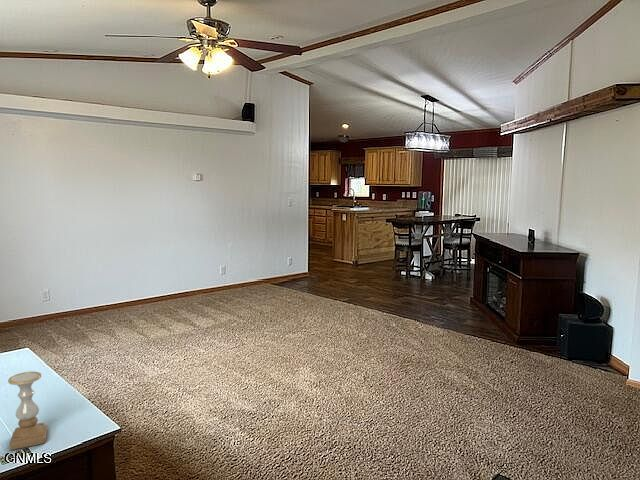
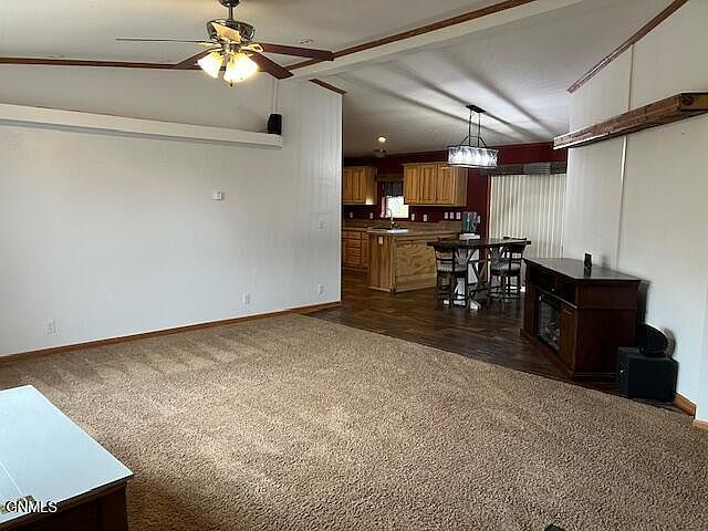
- candle holder [7,371,48,451]
